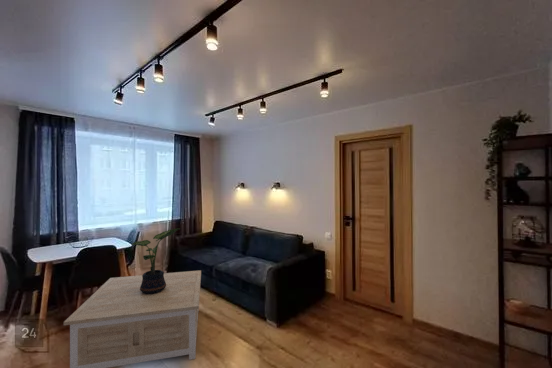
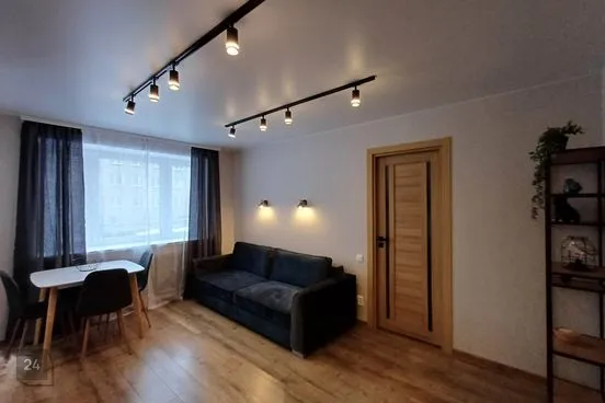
- coffee table [63,269,202,368]
- potted plant [130,227,181,294]
